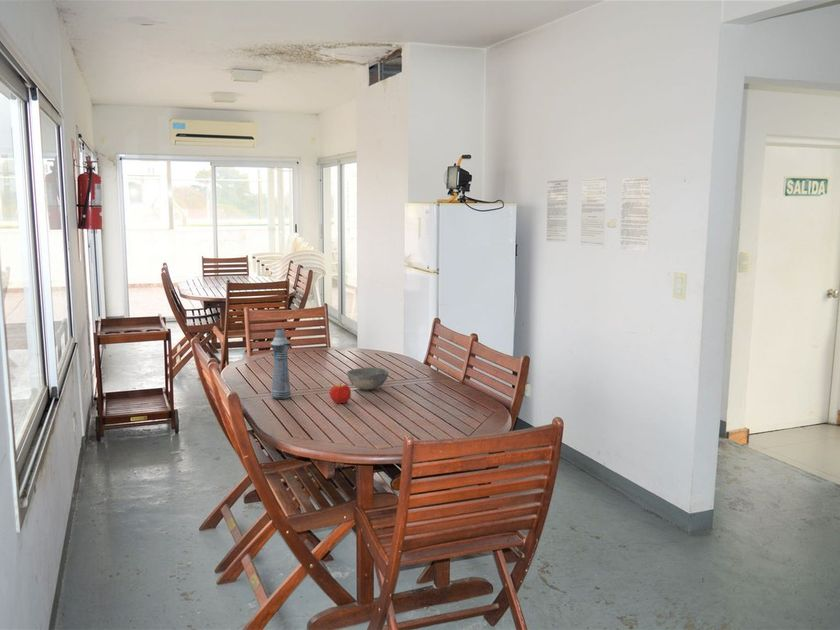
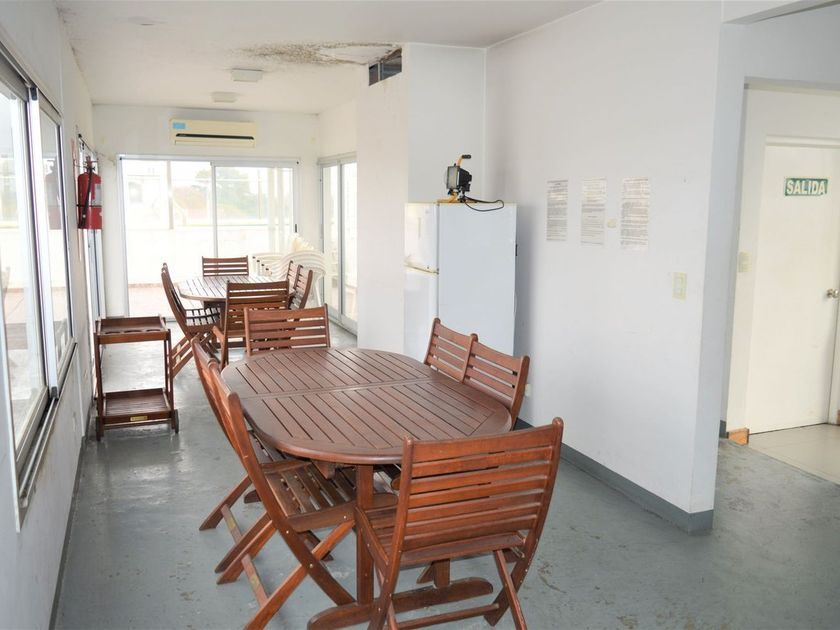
- bowl [346,366,389,391]
- bottle [269,328,292,400]
- fruit [329,382,352,404]
